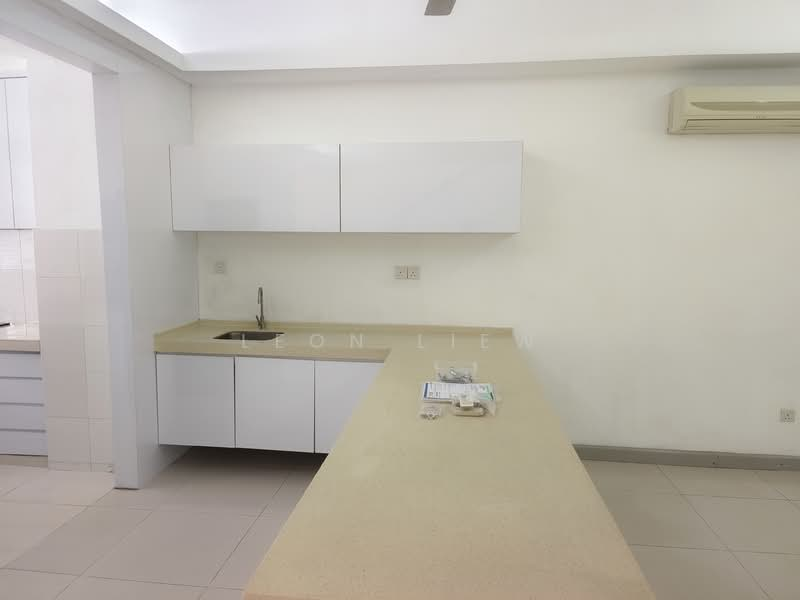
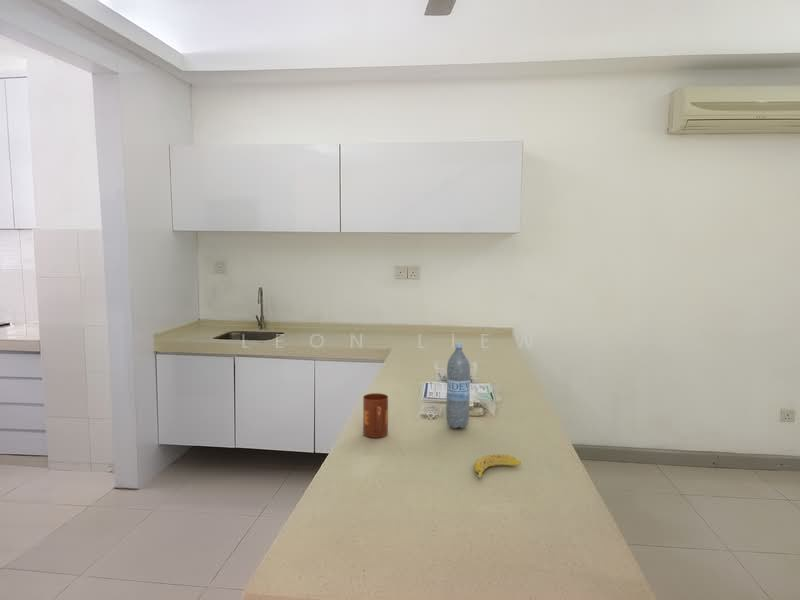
+ mug [362,392,389,439]
+ water bottle [445,342,471,429]
+ banana [473,454,522,479]
